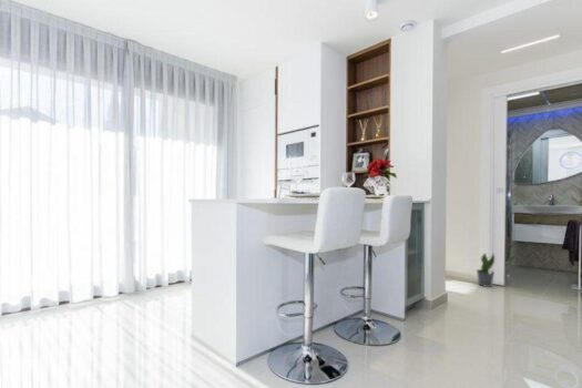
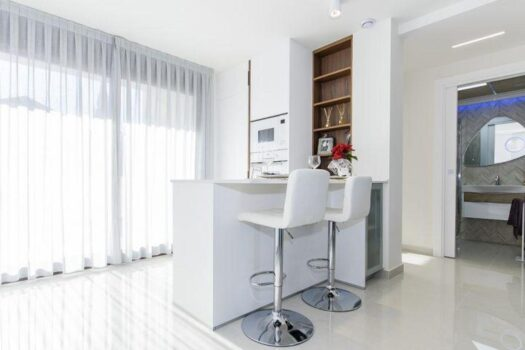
- potted plant [476,252,496,288]
